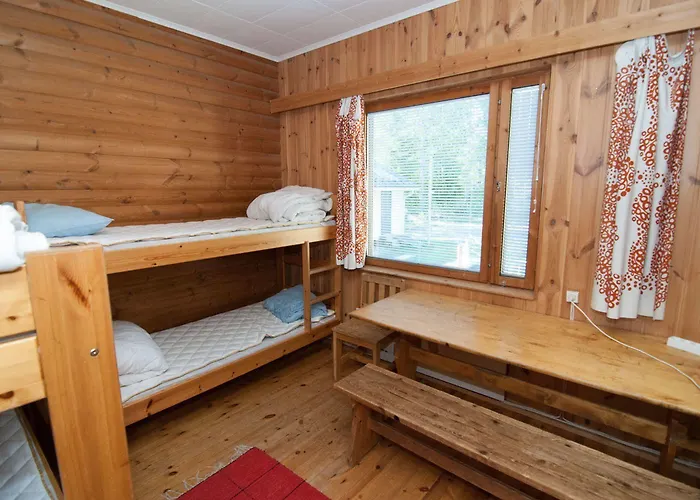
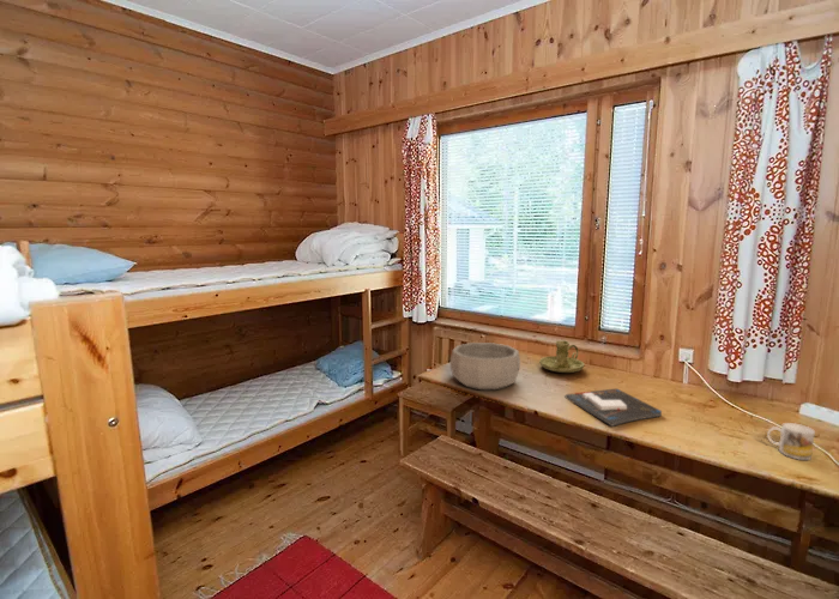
+ decorative bowl [449,341,521,391]
+ candle holder [538,340,585,374]
+ mug [766,422,816,461]
+ board game [565,387,663,428]
